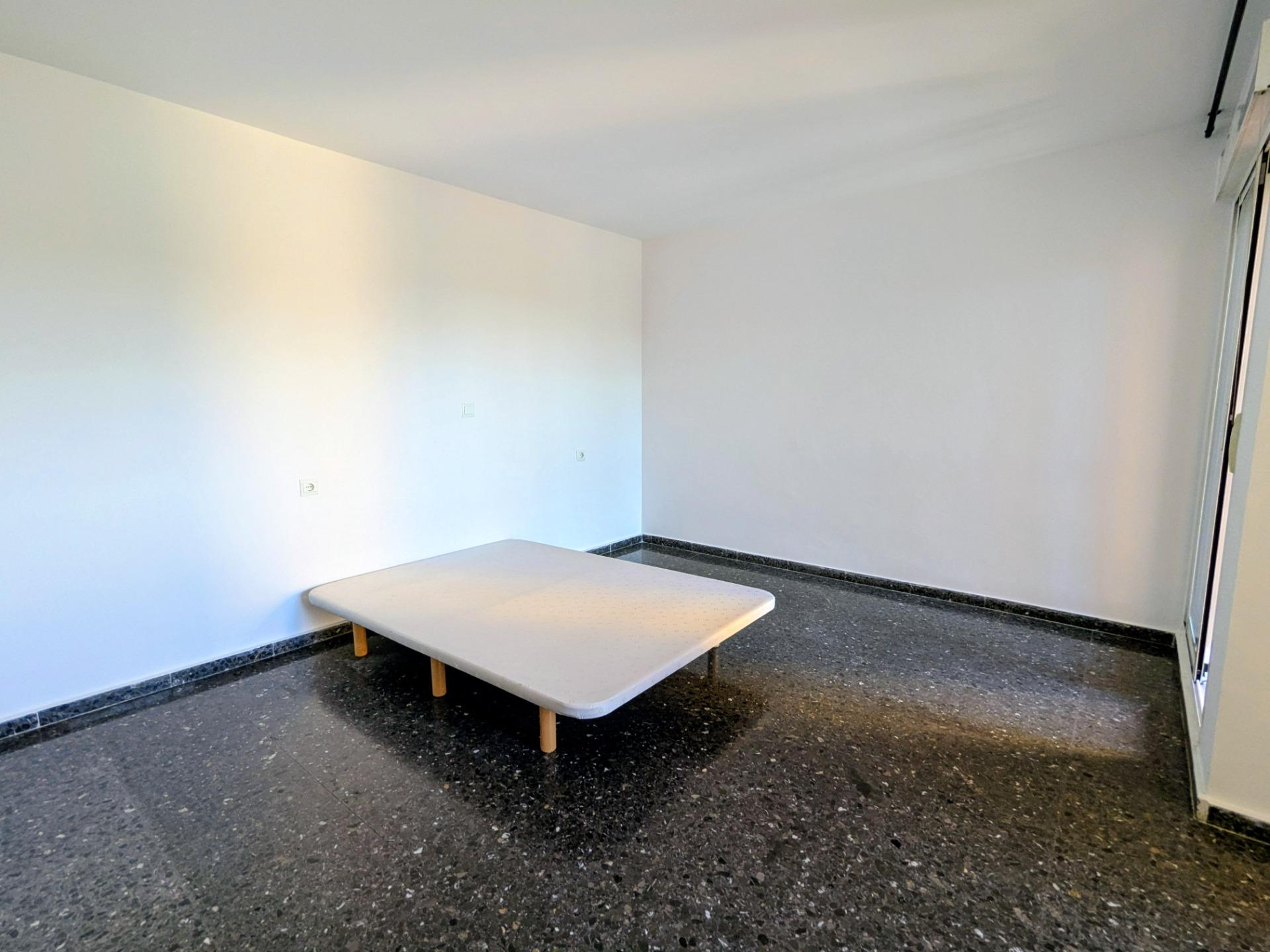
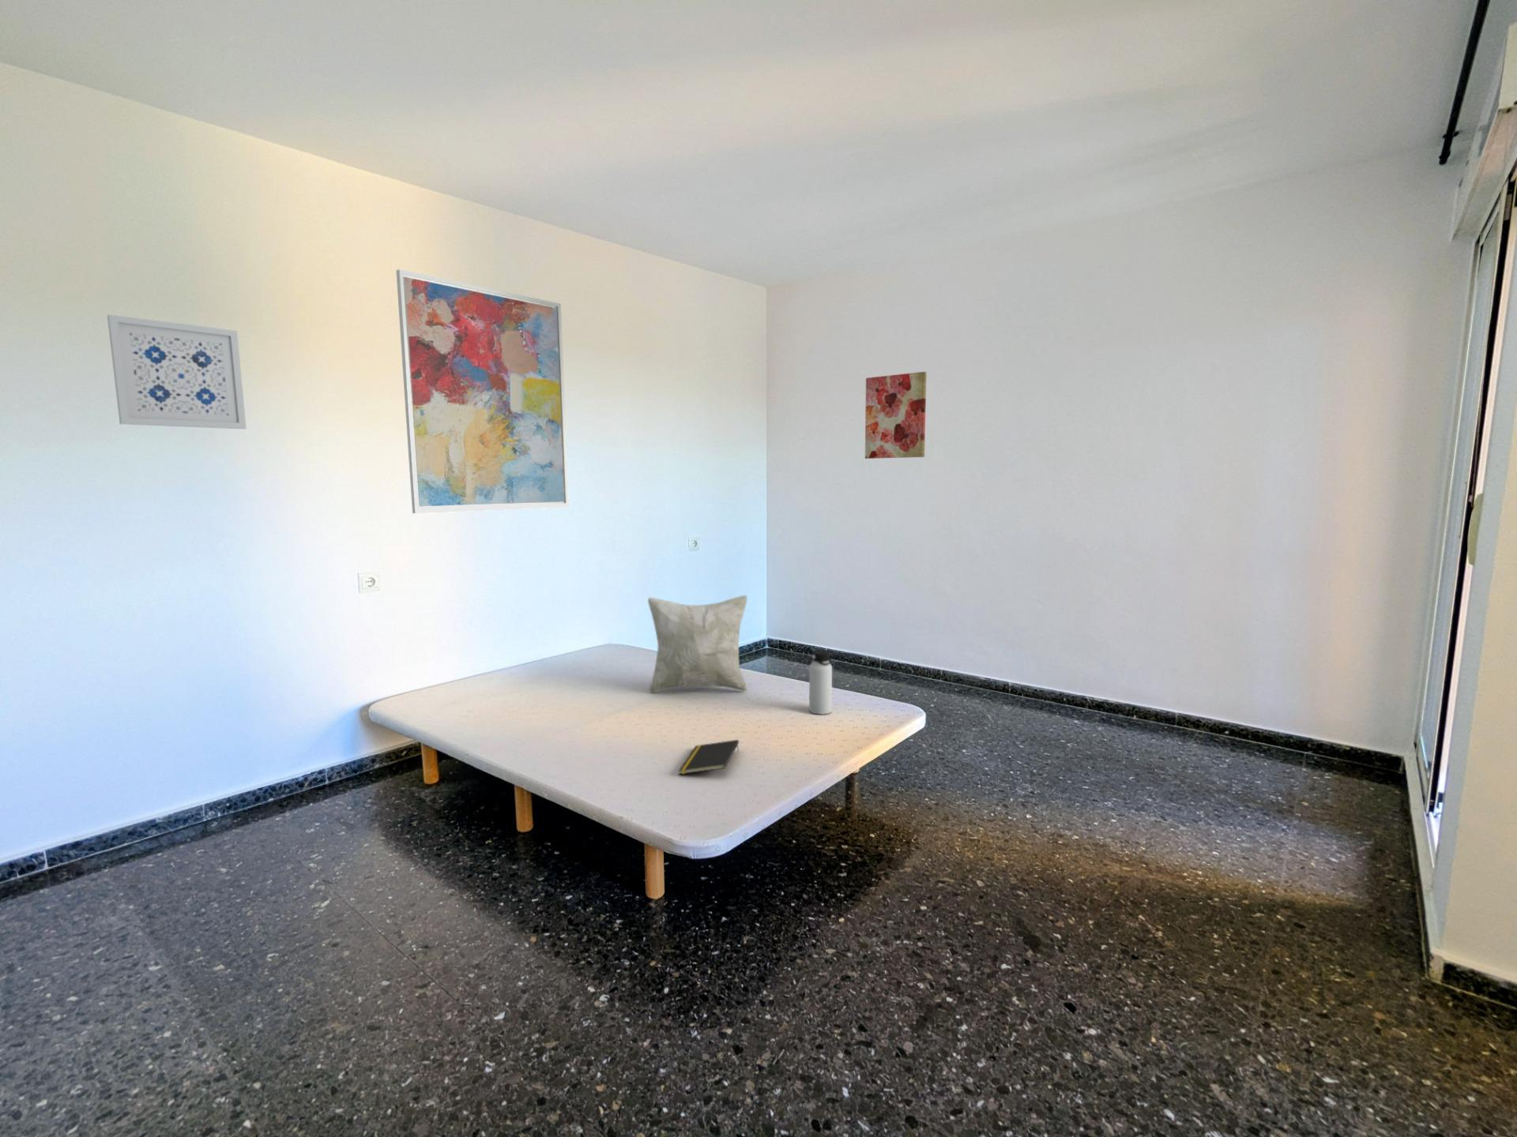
+ water bottle [809,649,833,715]
+ wall art [865,371,927,460]
+ wall art [395,269,570,514]
+ wall art [106,313,247,430]
+ decorative pillow [647,595,748,694]
+ notepad [678,739,739,775]
